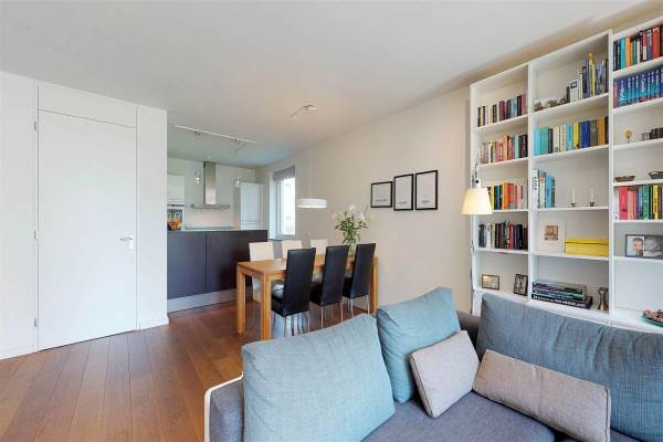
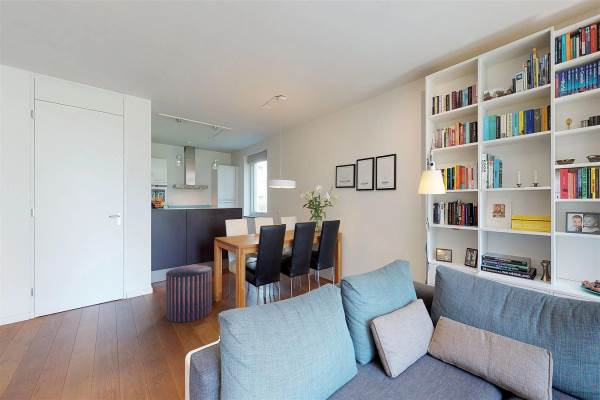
+ stool [165,265,213,324]
